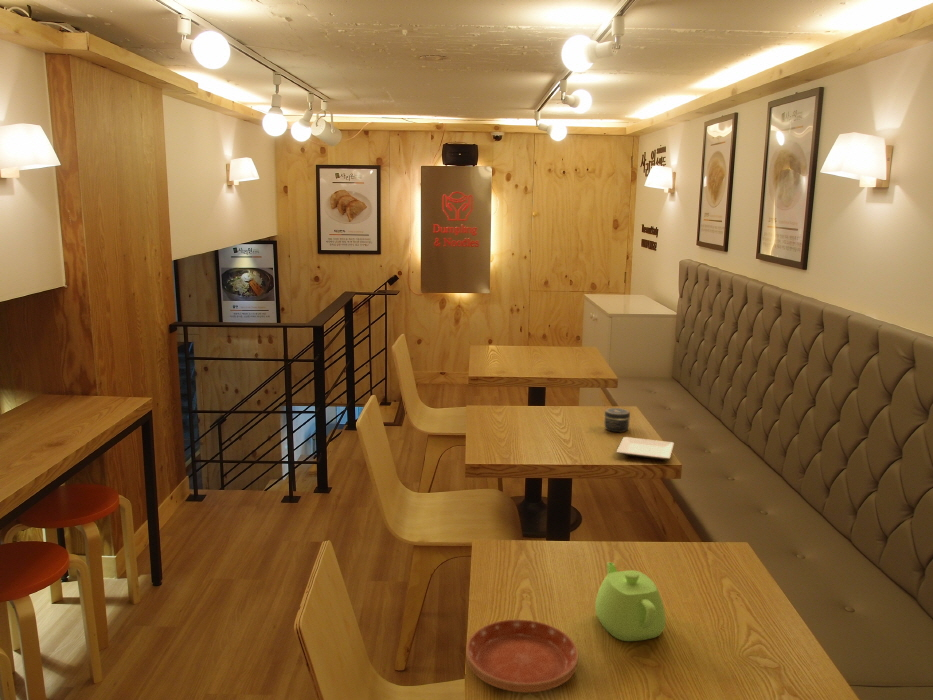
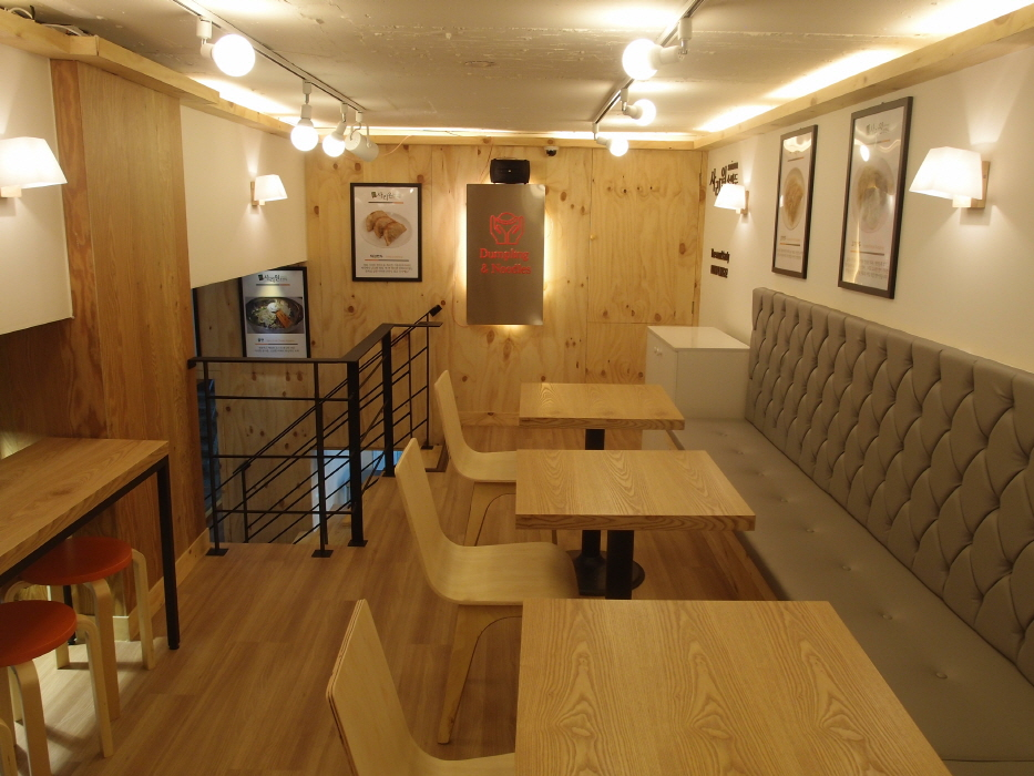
- plate [616,436,675,461]
- saucer [465,618,579,694]
- jar [604,407,631,433]
- teapot [594,561,667,642]
